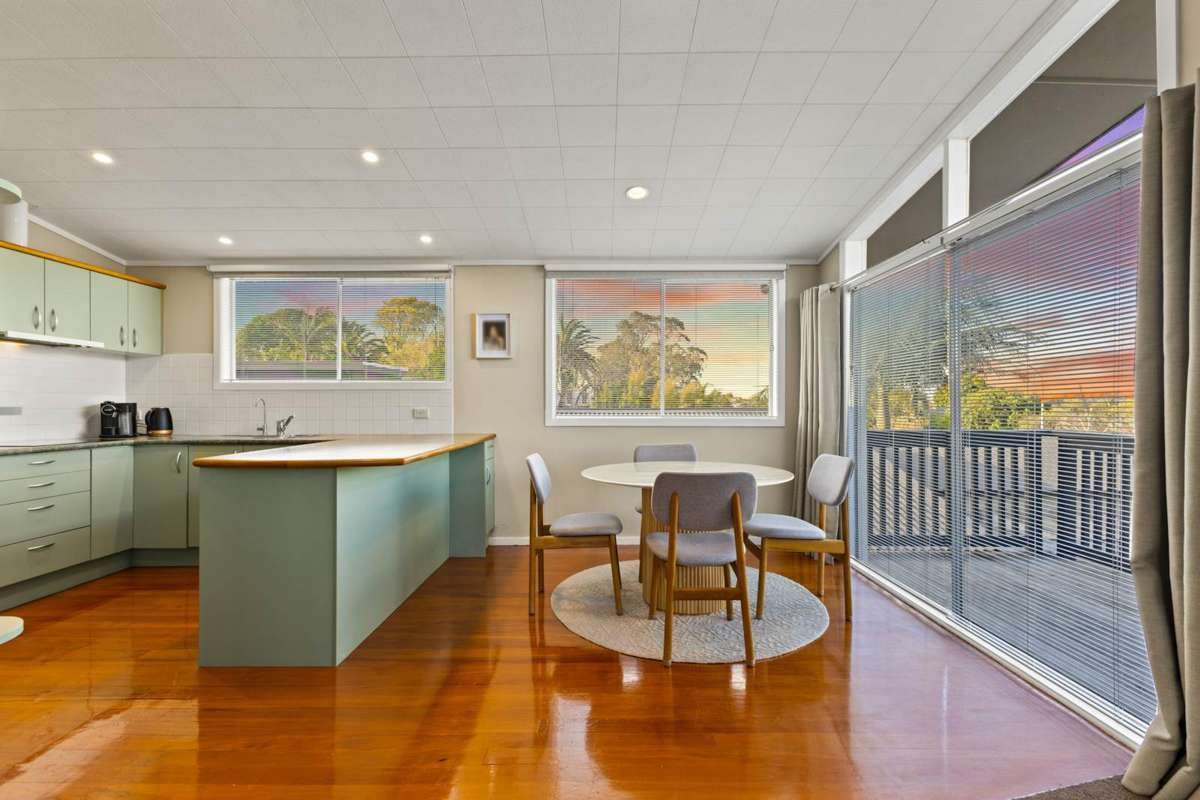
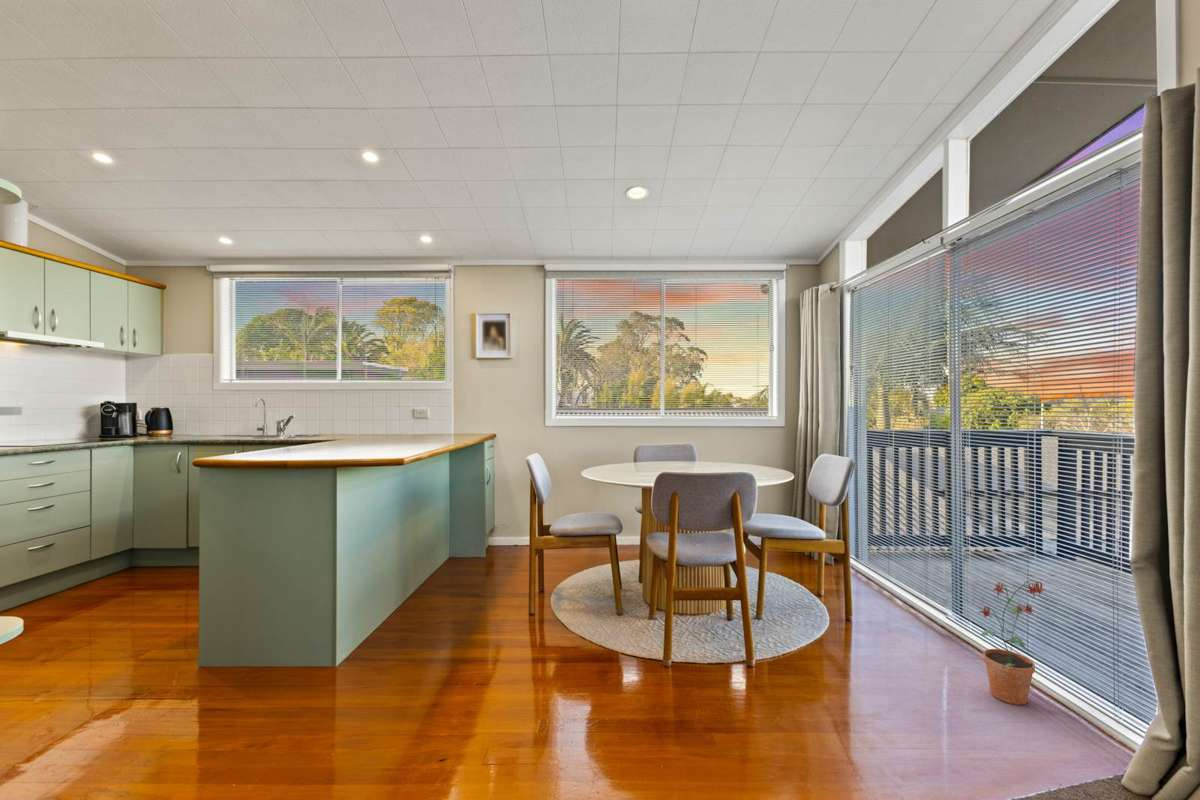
+ potted plant [977,579,1048,706]
